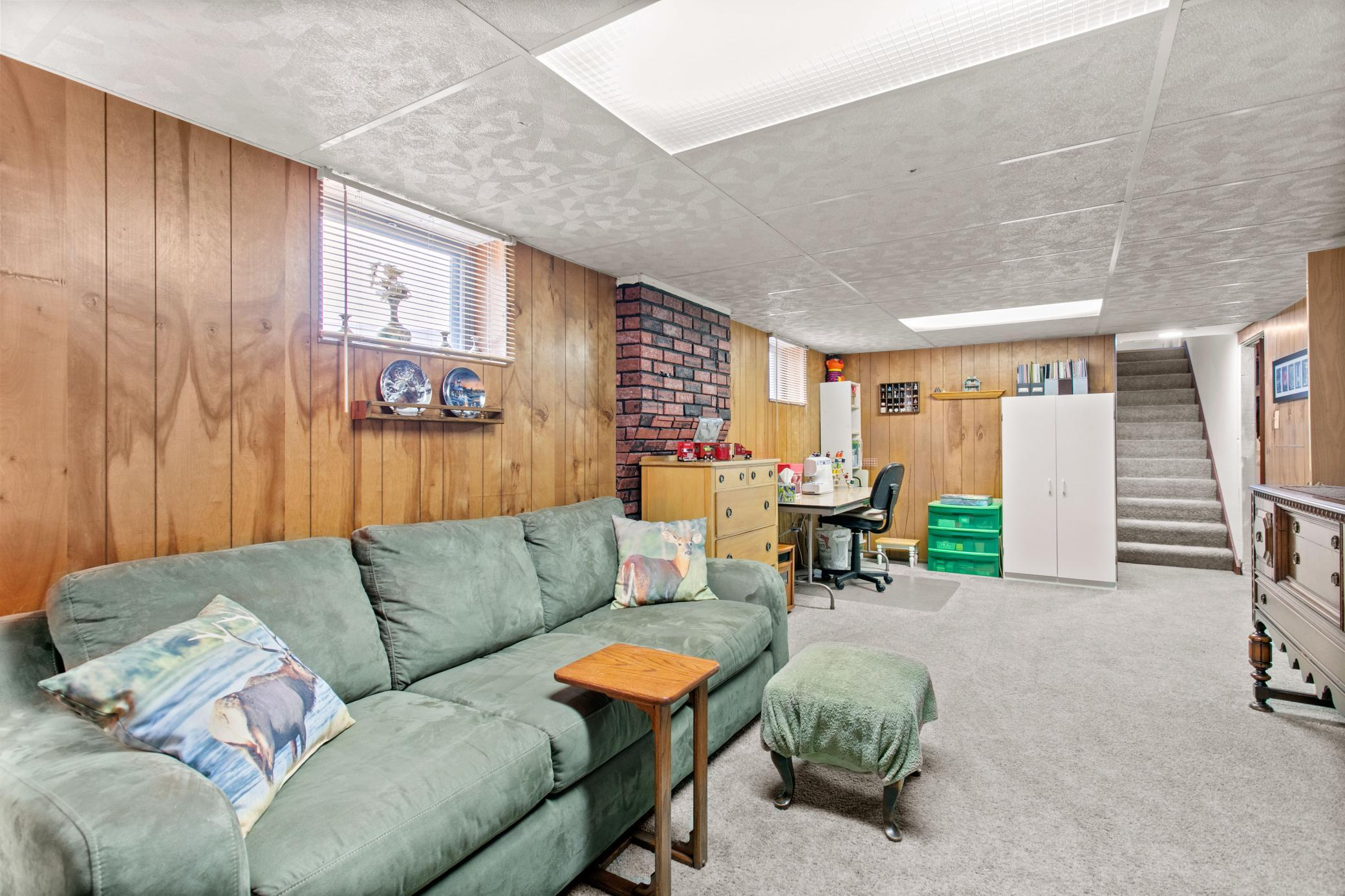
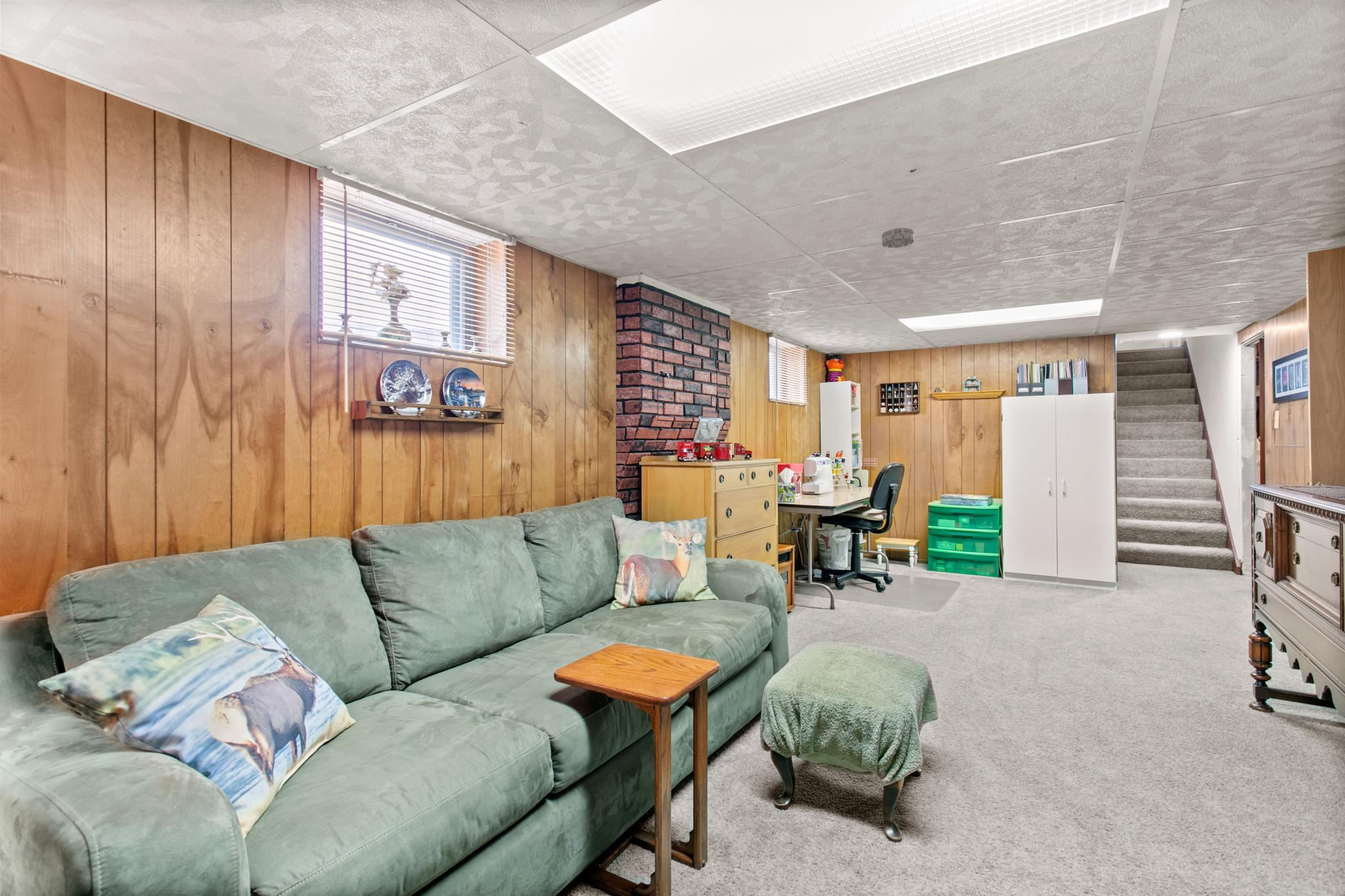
+ smoke detector [881,227,915,248]
